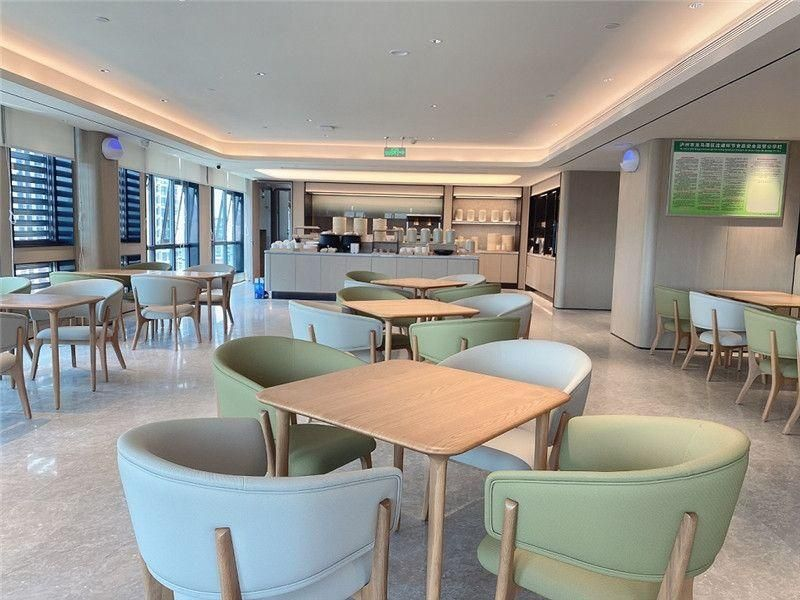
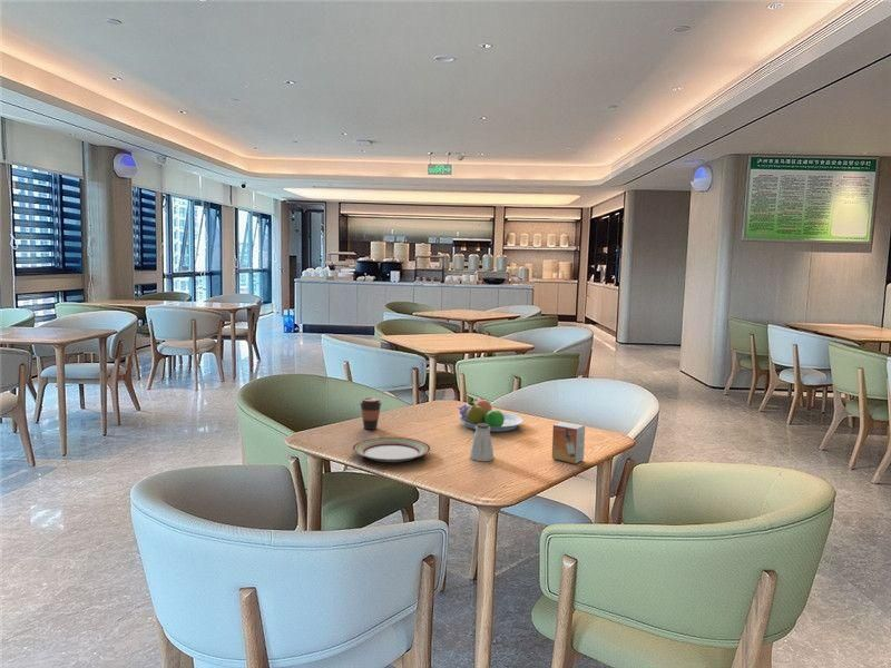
+ small box [551,421,586,464]
+ plate [351,436,431,463]
+ fruit bowl [458,397,523,433]
+ coffee cup [359,396,383,431]
+ saltshaker [469,423,495,462]
